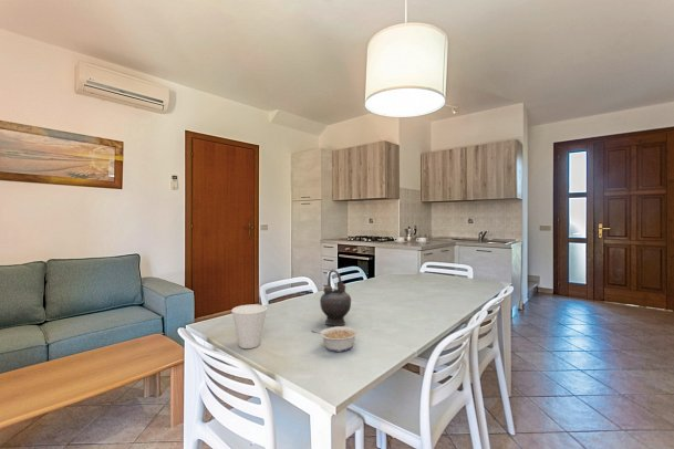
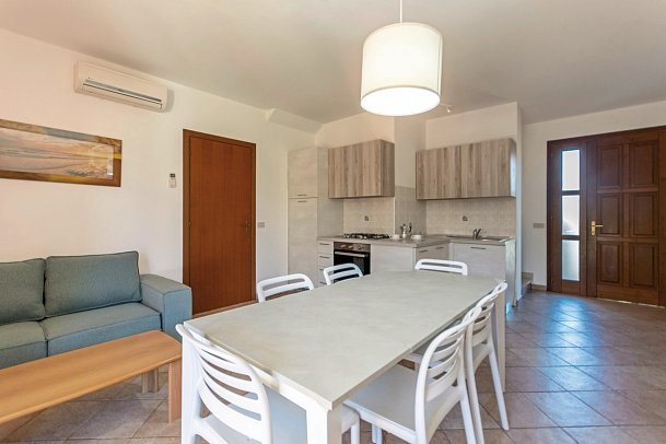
- legume [310,325,360,353]
- cup [230,303,268,349]
- teapot [319,269,352,326]
